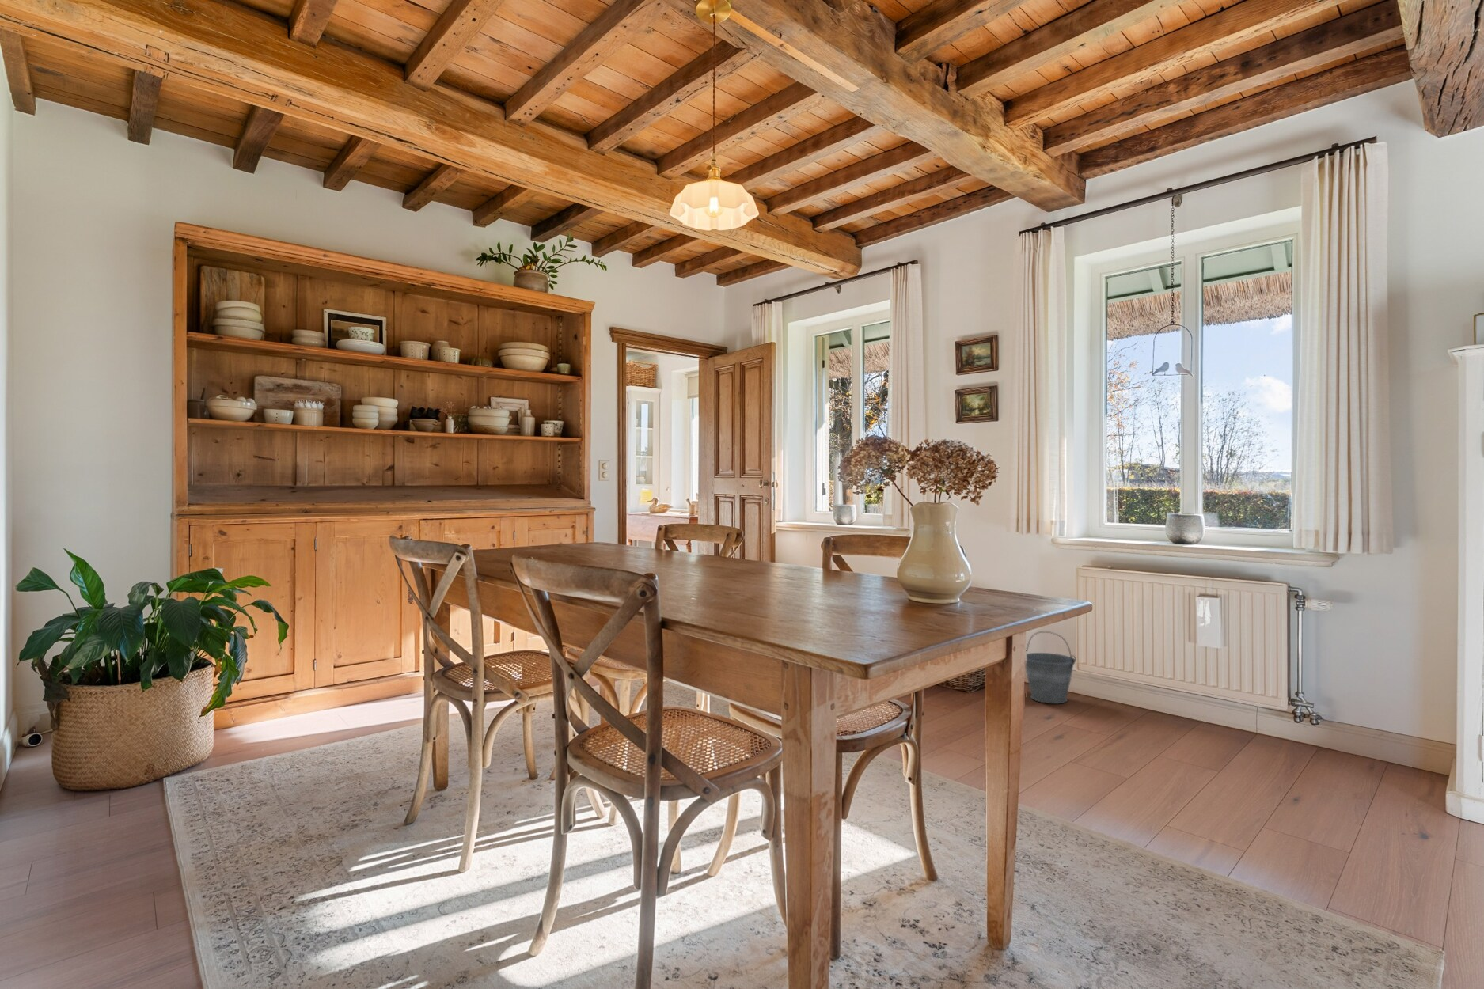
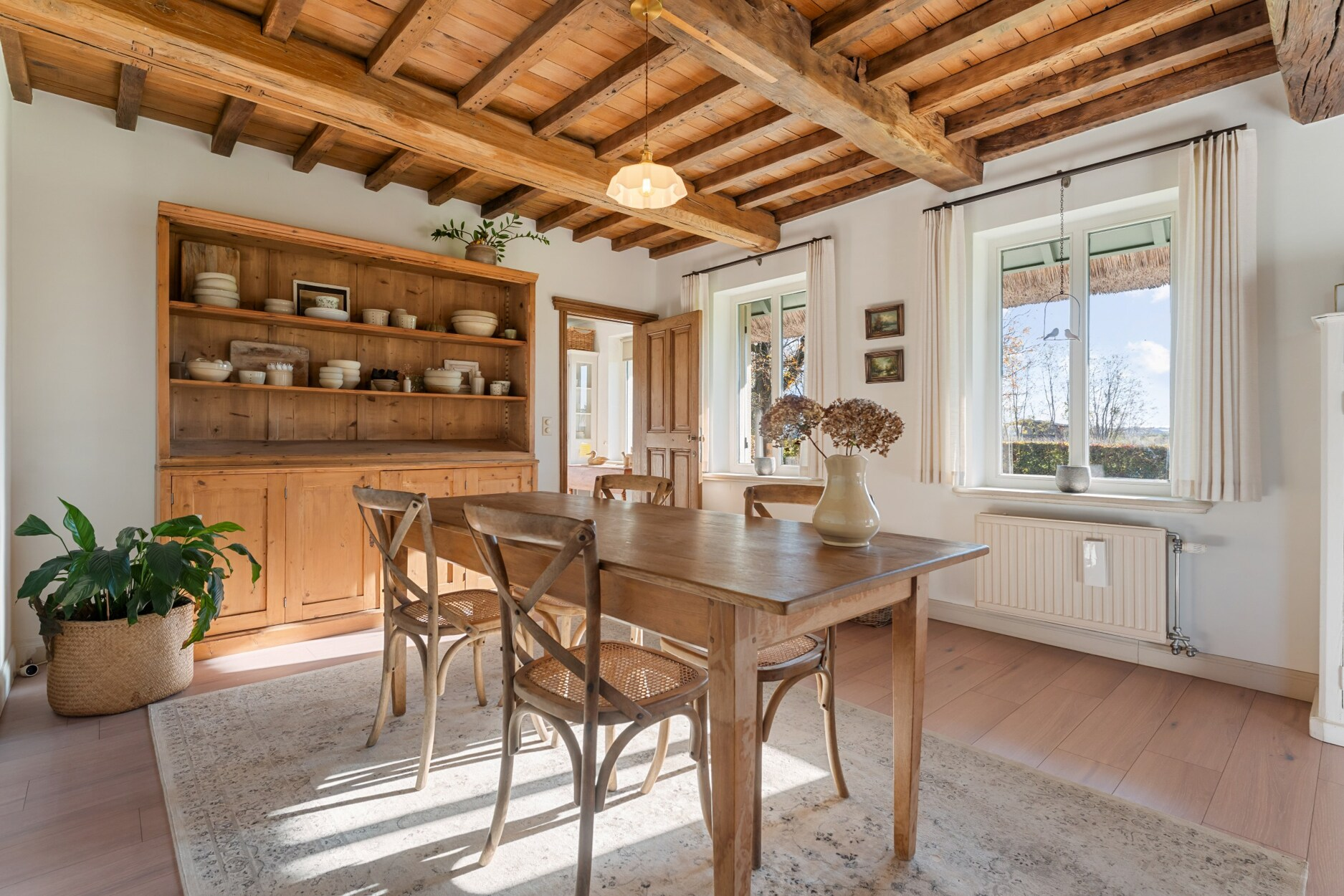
- bucket [1025,630,1078,704]
